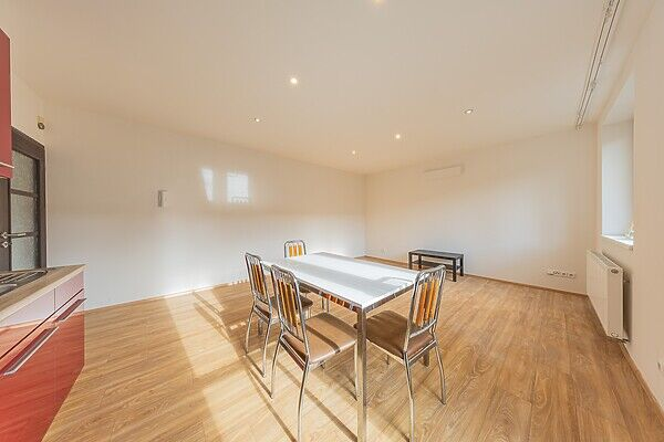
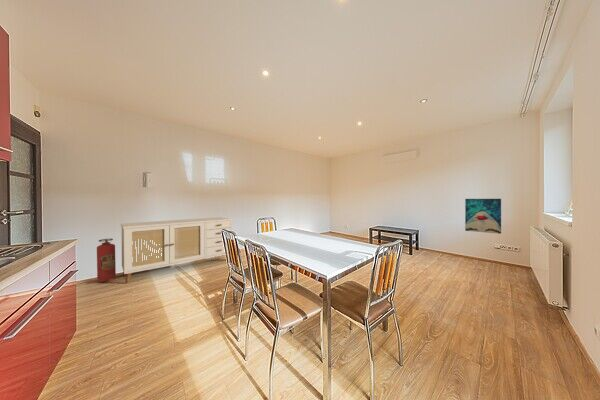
+ fire extinguisher [96,238,117,283]
+ wall art [464,198,502,235]
+ sideboard [120,216,233,284]
